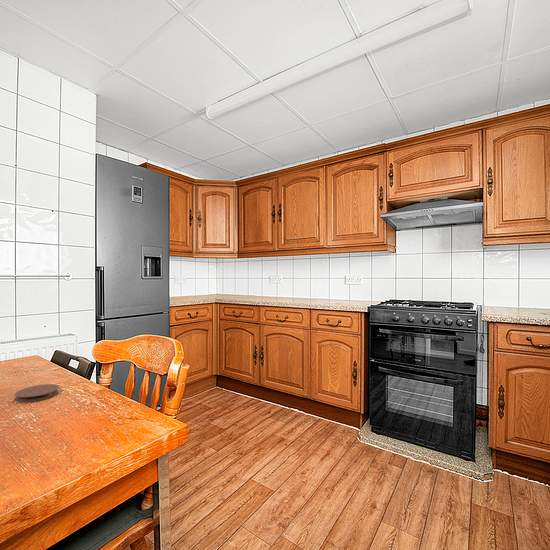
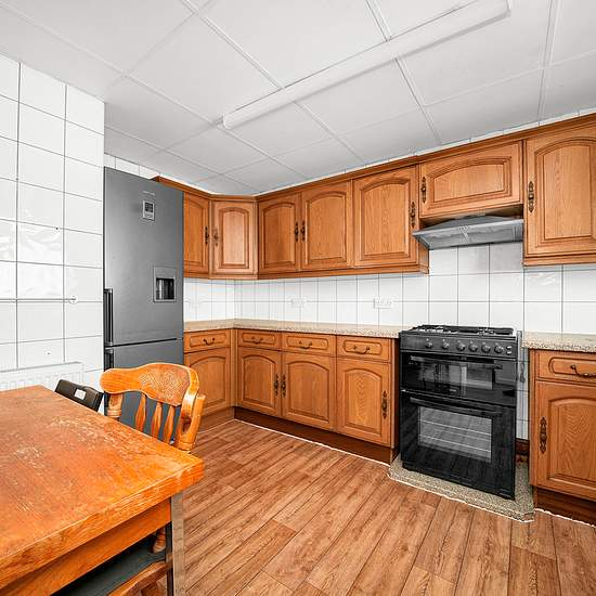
- coaster [14,383,60,403]
